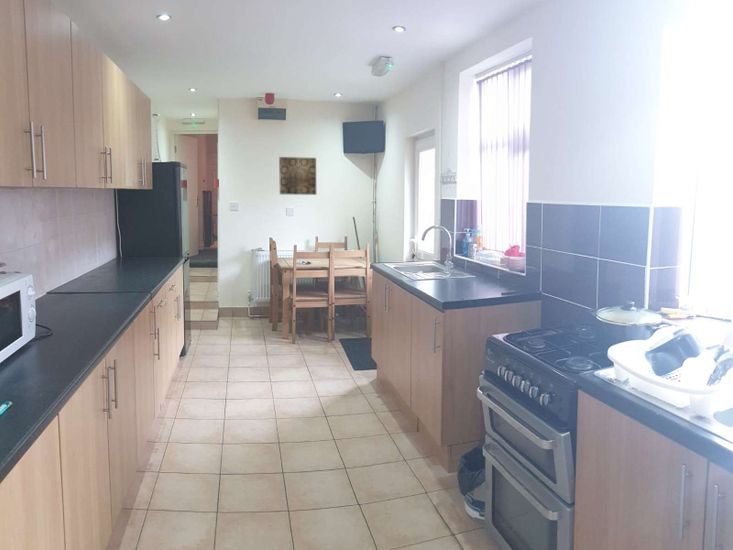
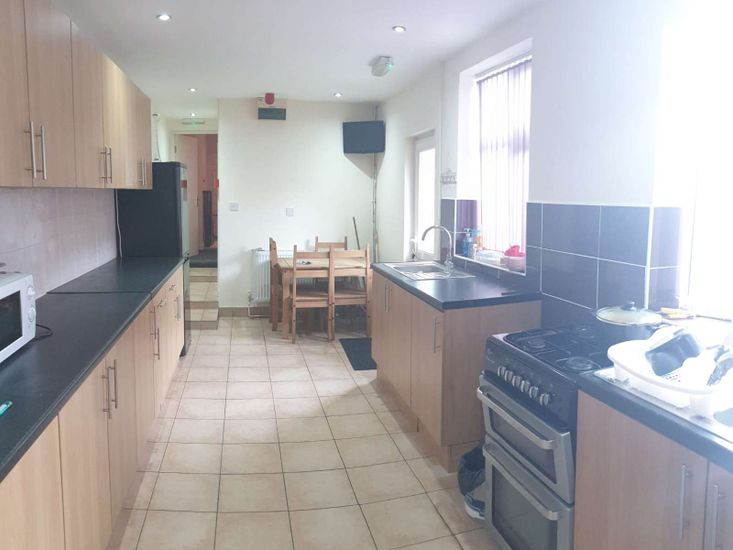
- wall art [278,156,317,196]
